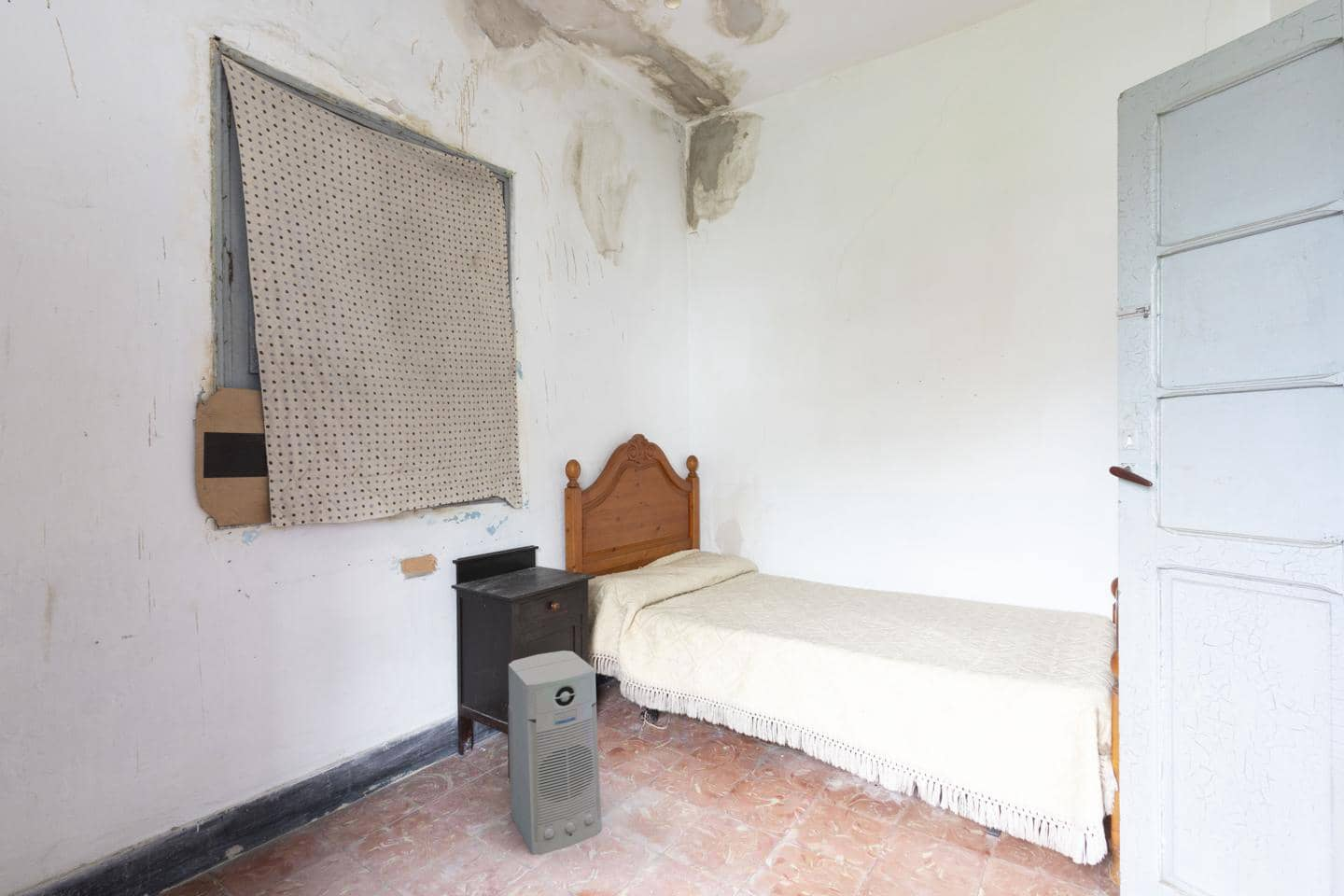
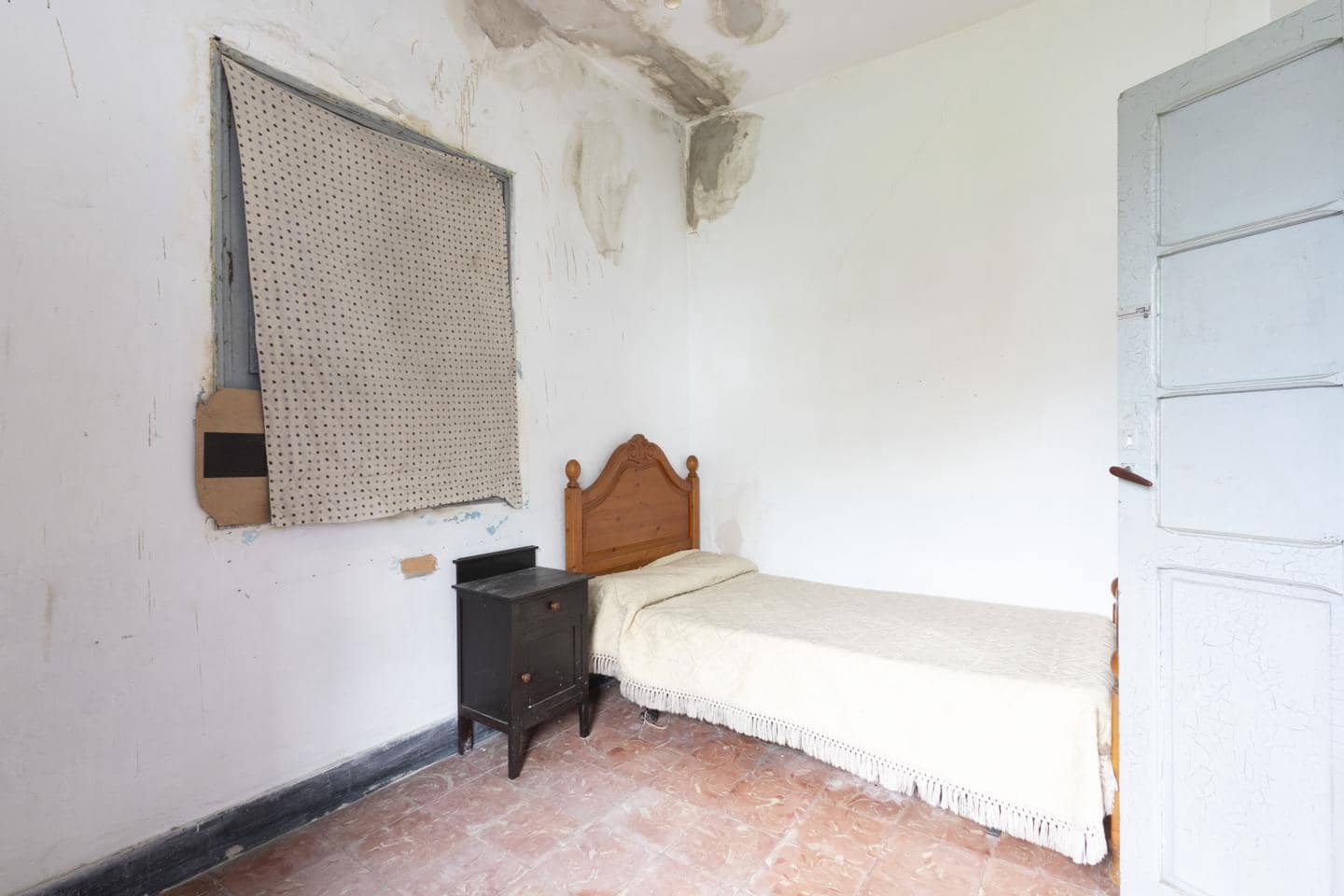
- air purifier [507,650,603,856]
